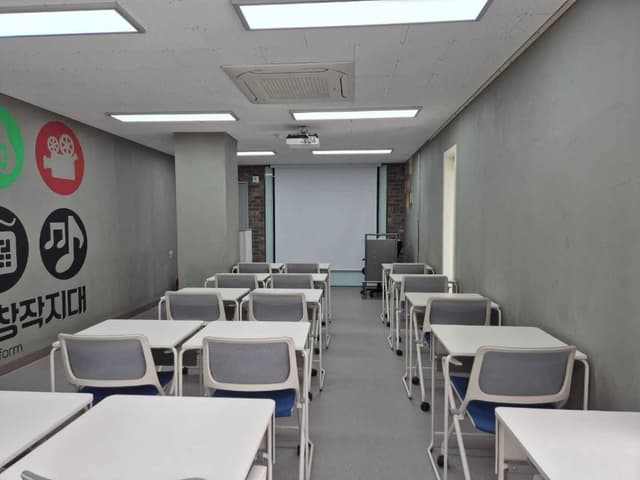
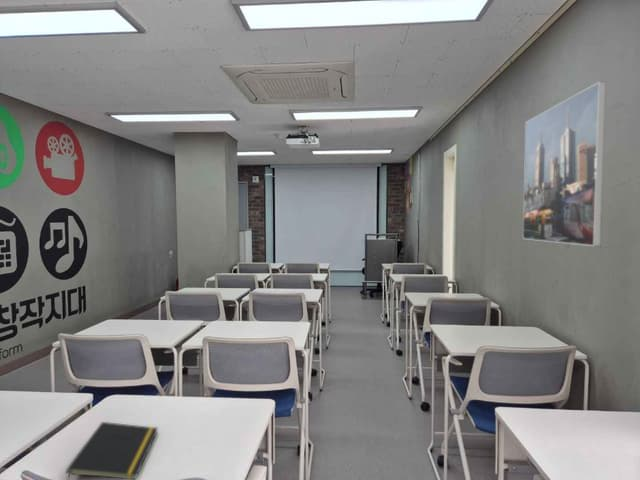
+ notepad [65,421,159,480]
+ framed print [522,80,607,247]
